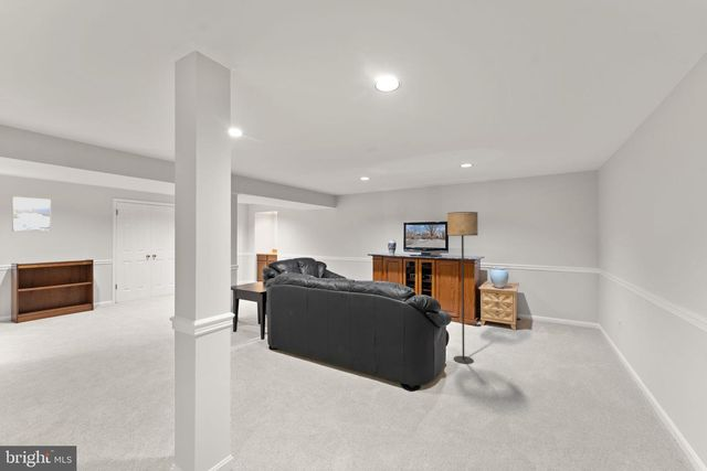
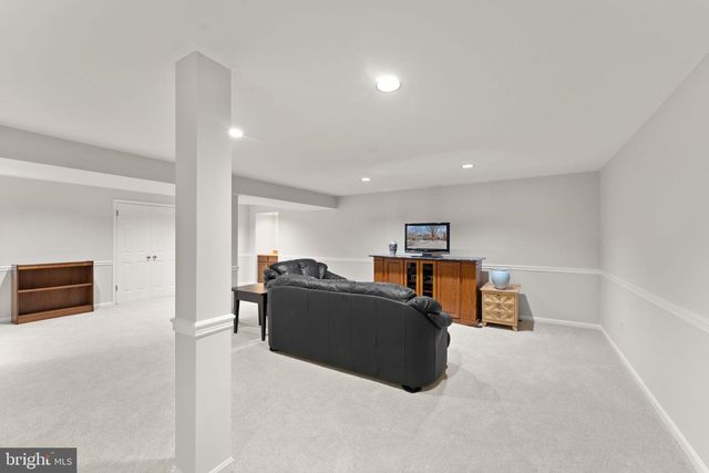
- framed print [11,195,52,233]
- floor lamp [446,211,479,365]
